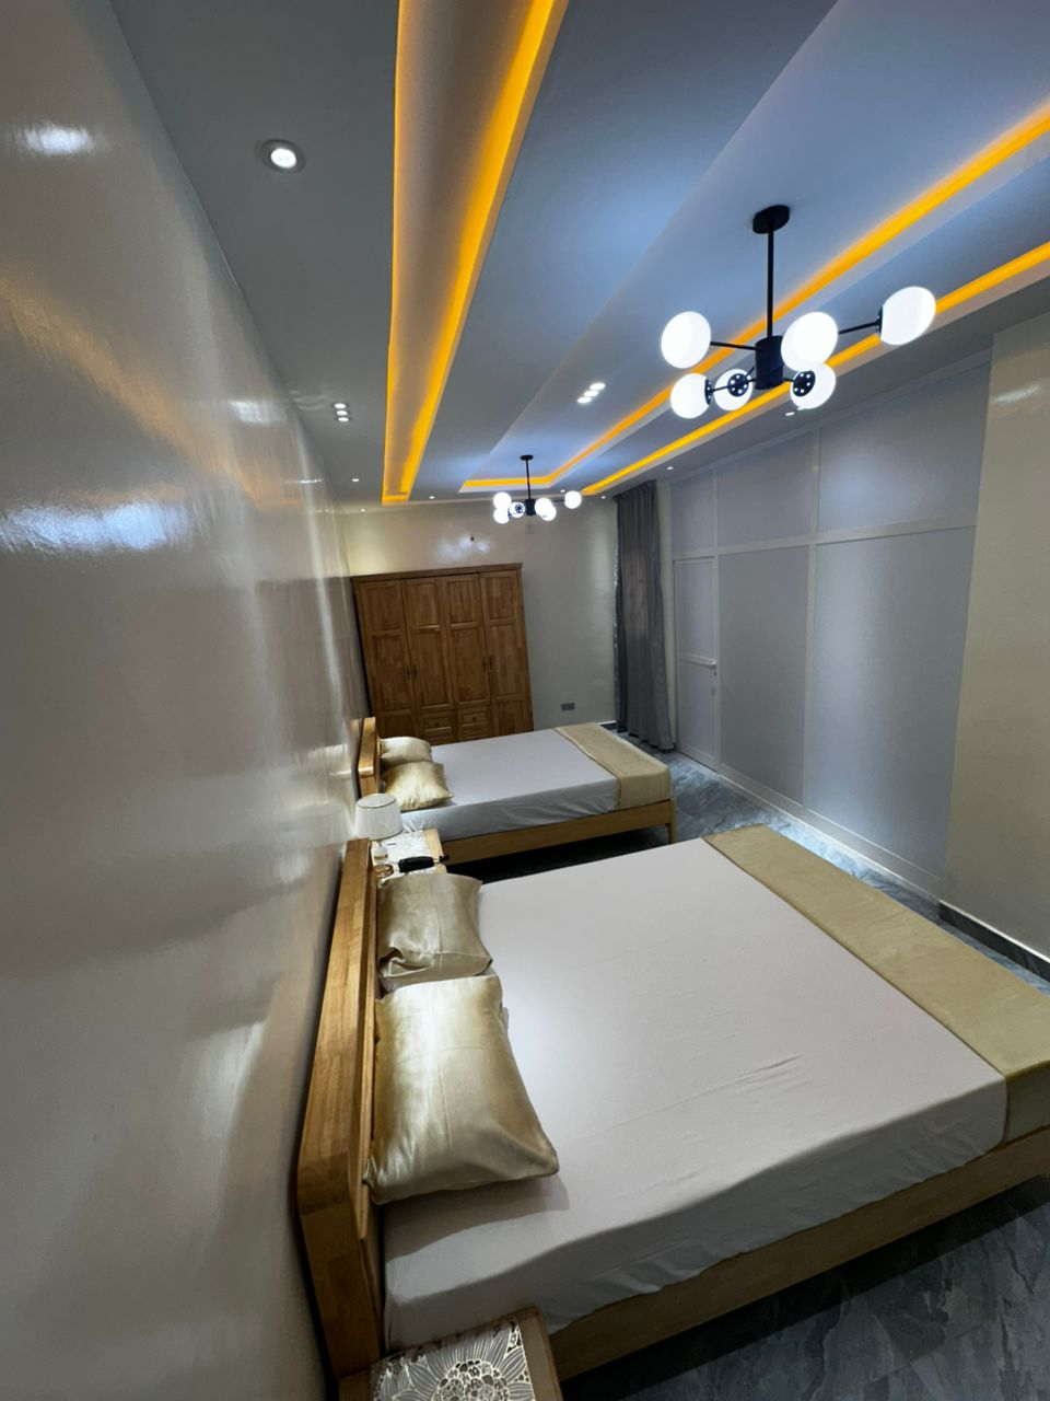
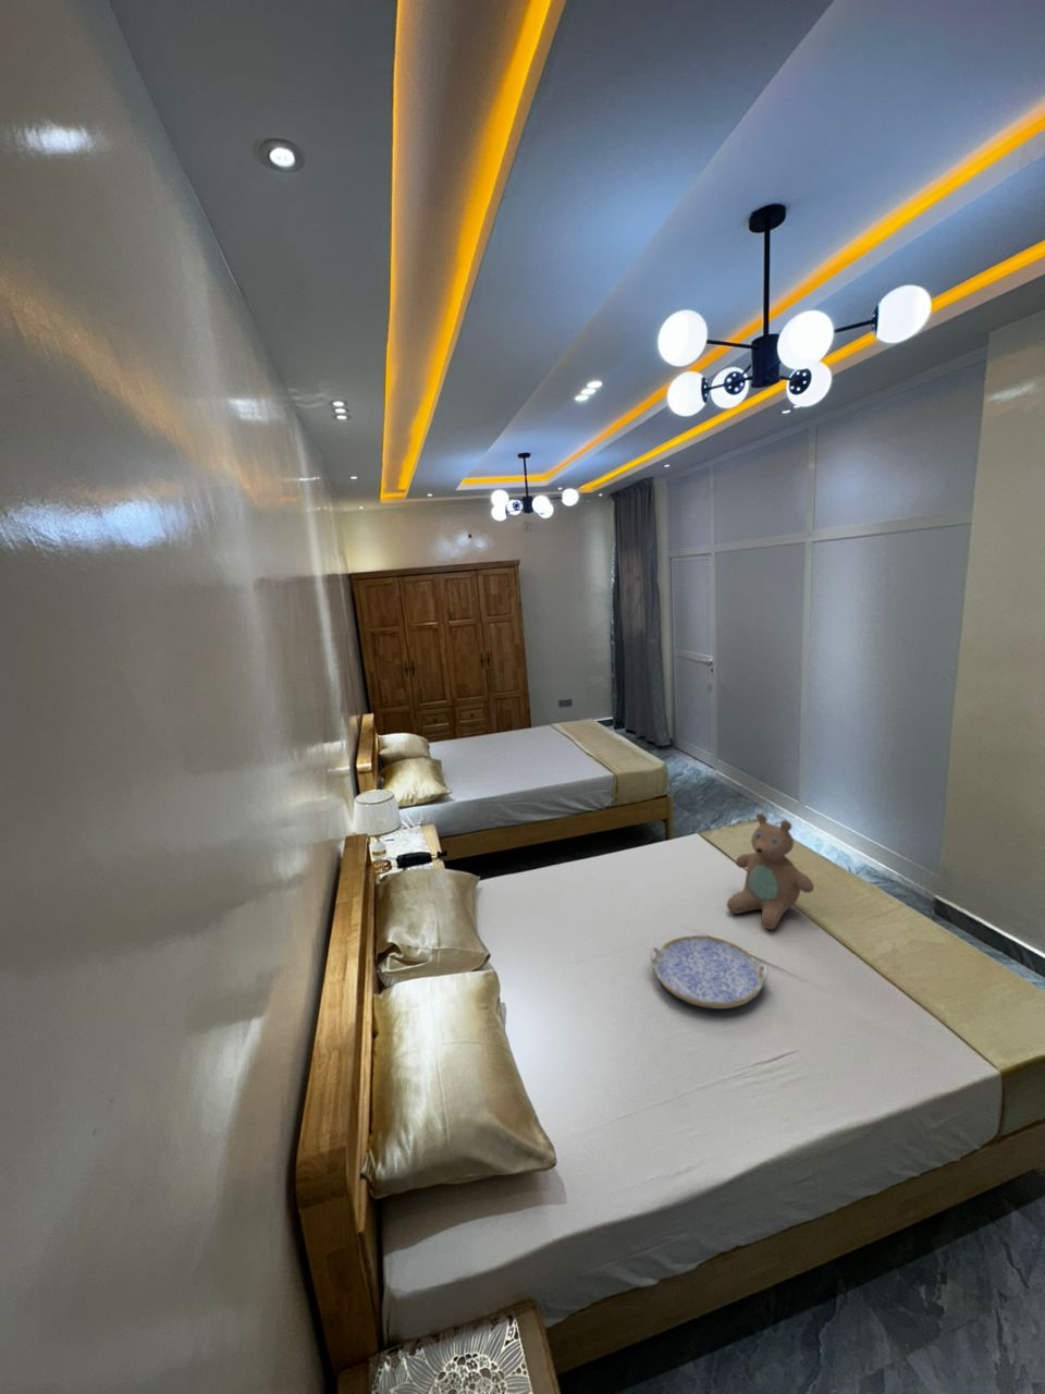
+ serving tray [649,934,769,1010]
+ teddy bear [726,812,814,930]
